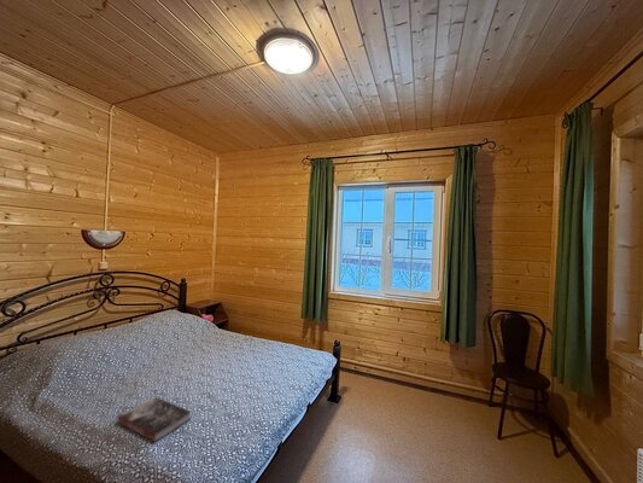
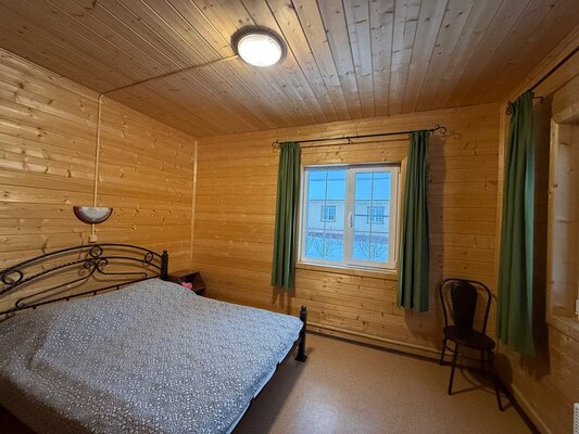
- book [116,396,192,443]
